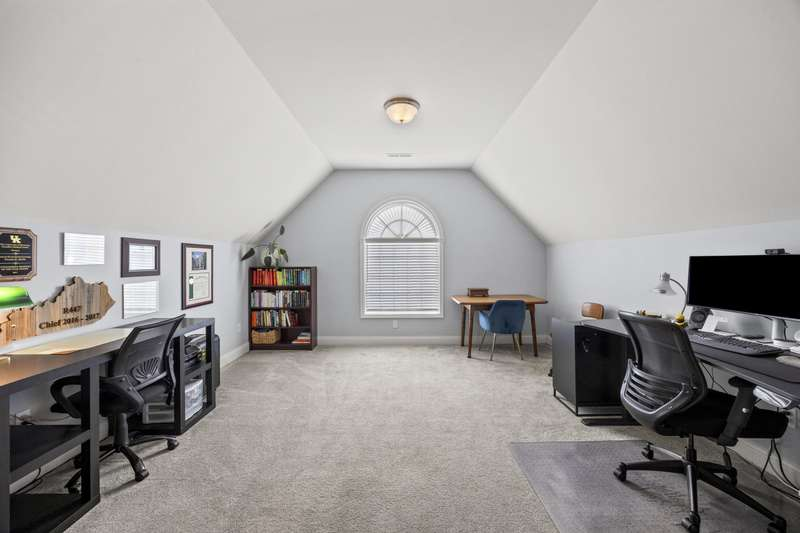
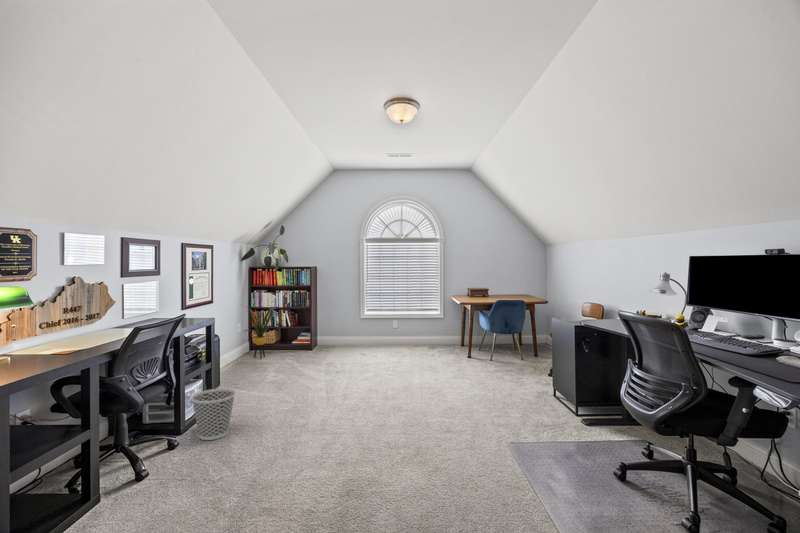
+ wastebasket [190,387,237,441]
+ house plant [239,303,276,360]
